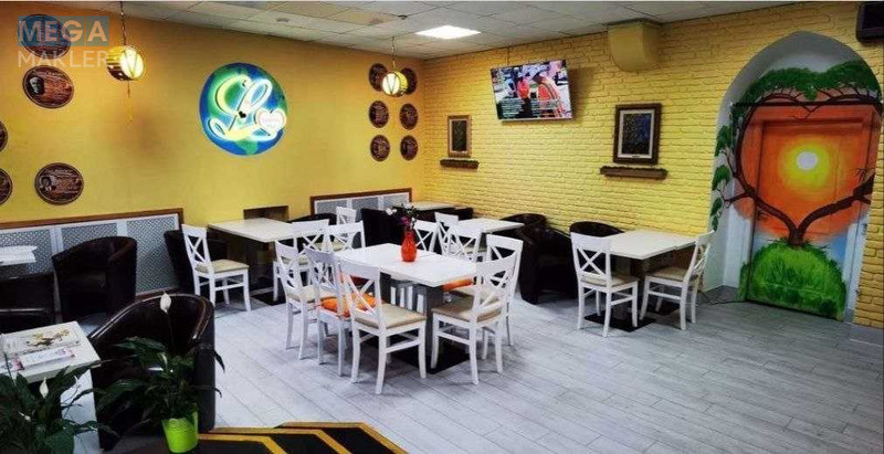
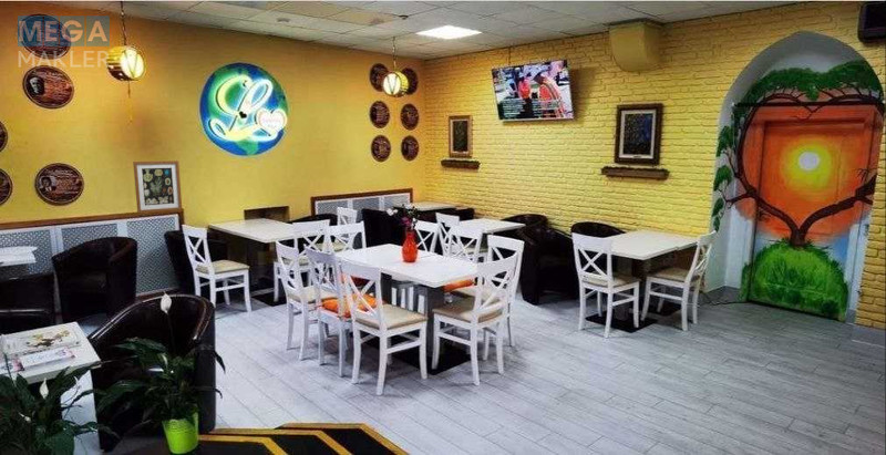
+ wall art [132,159,183,215]
